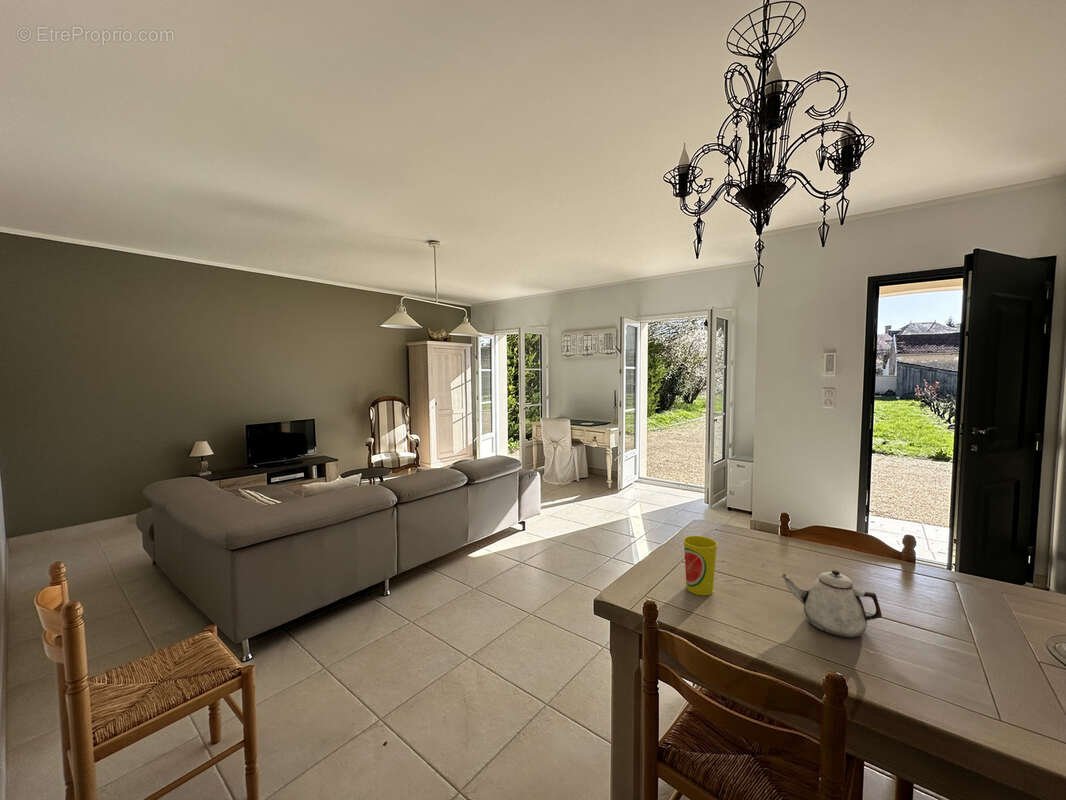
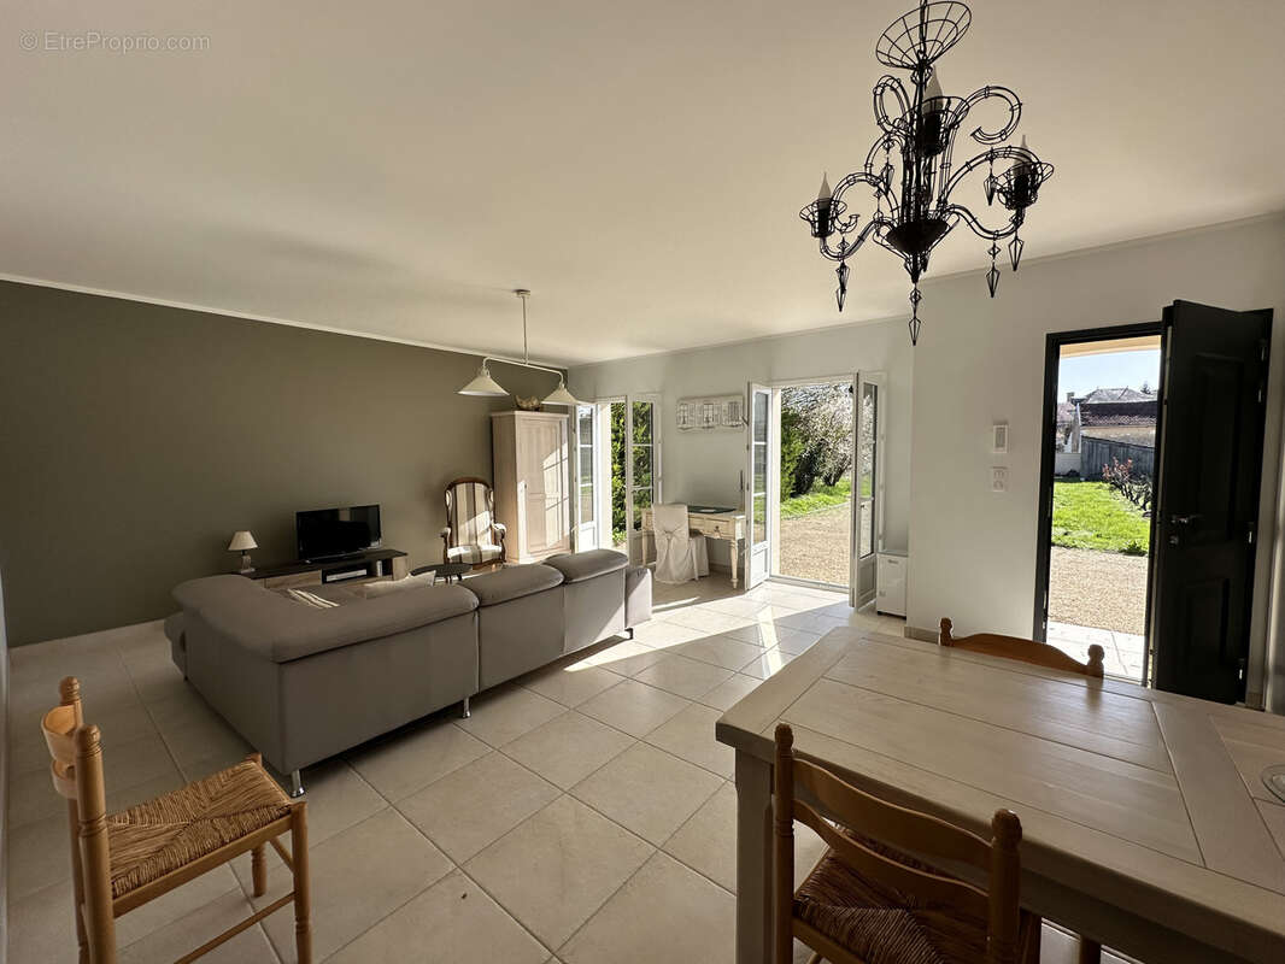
- teapot [781,569,883,638]
- cup [683,535,718,596]
